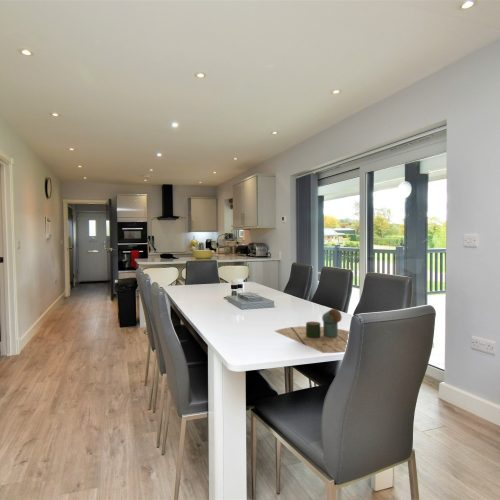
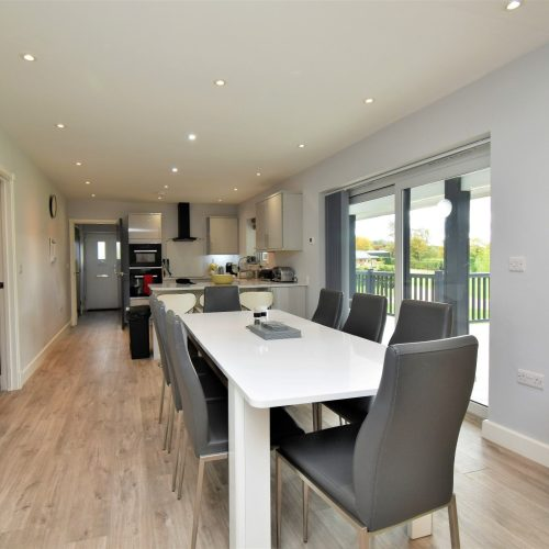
- decorative tray [274,308,350,354]
